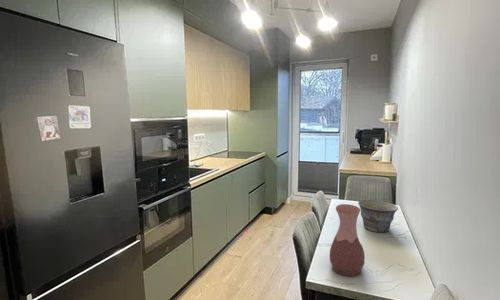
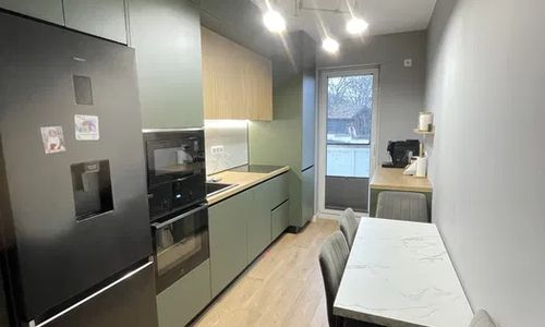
- vase [329,203,366,277]
- bowl [357,199,399,233]
